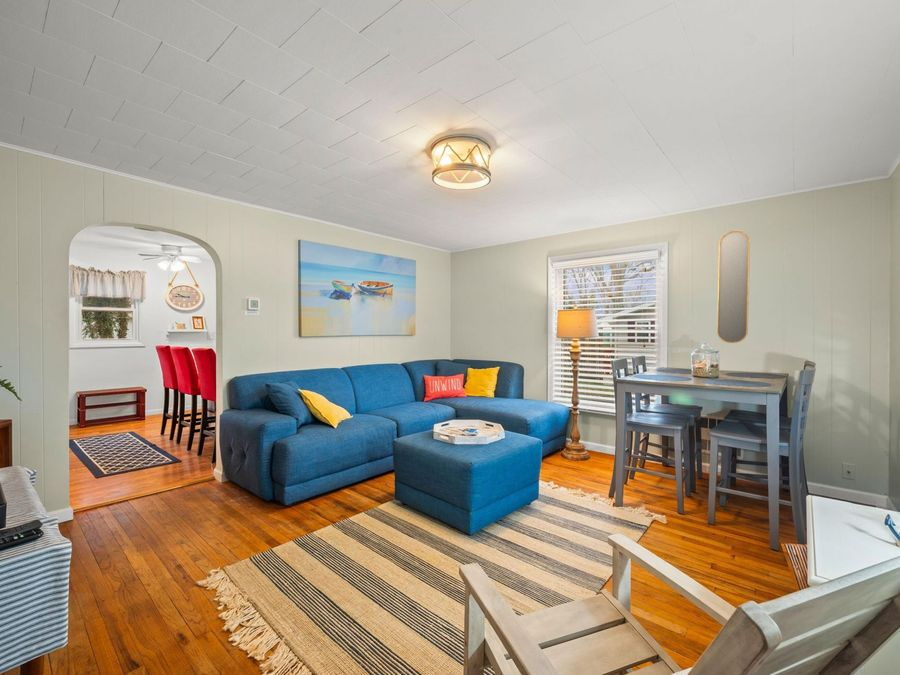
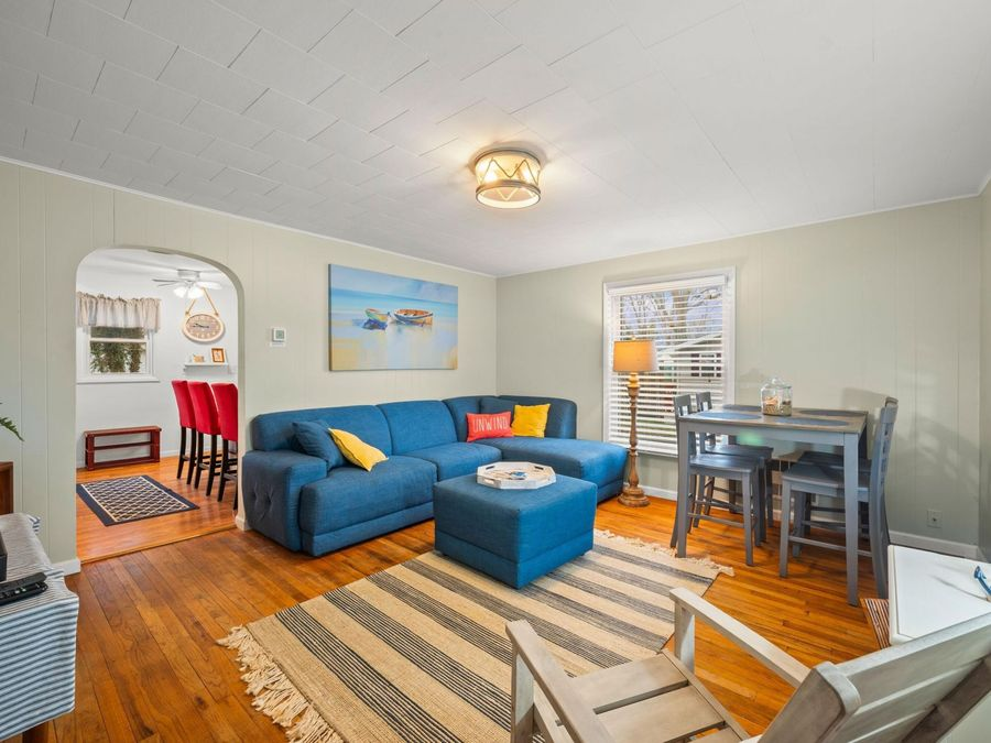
- home mirror [716,229,751,344]
